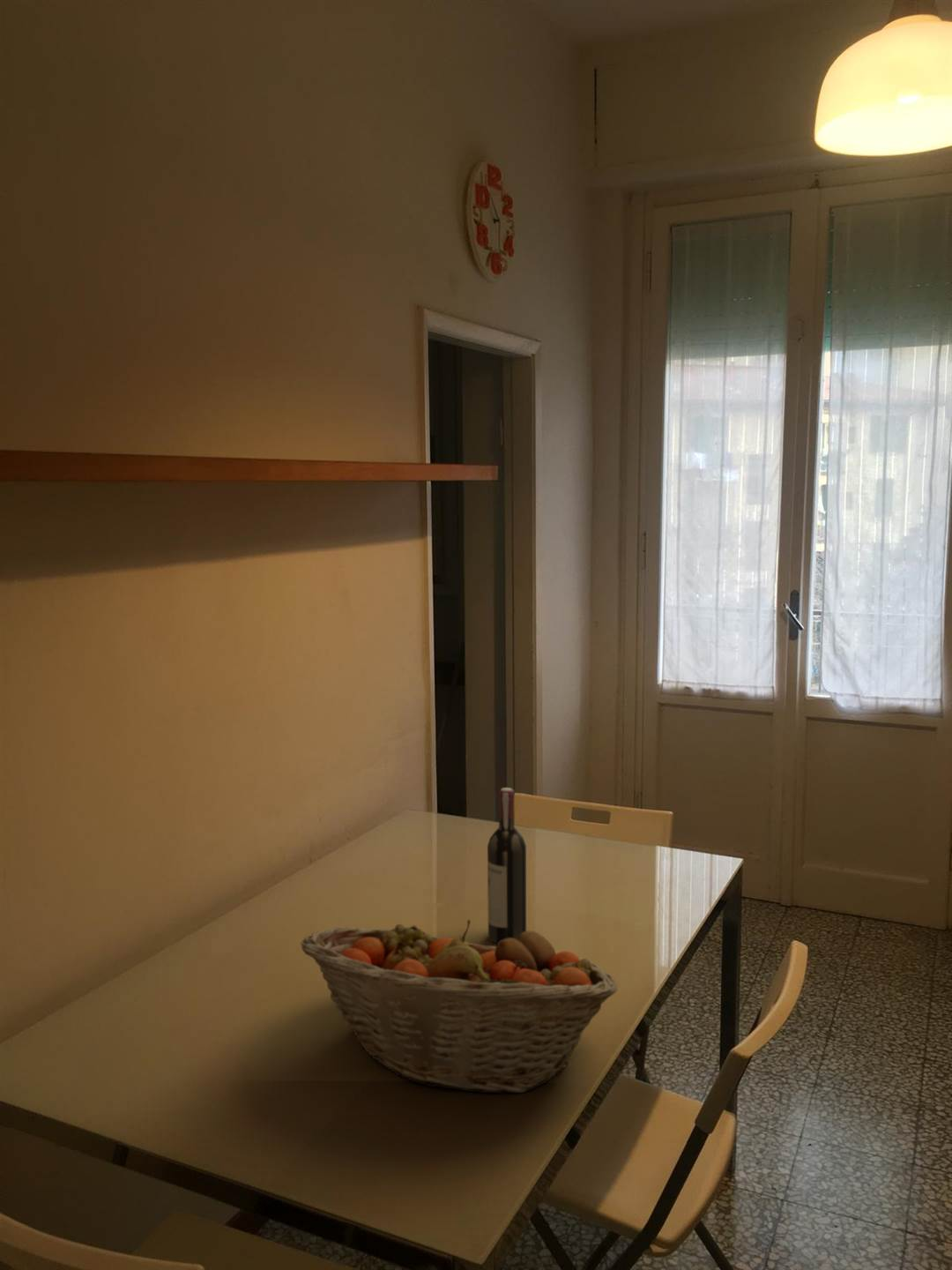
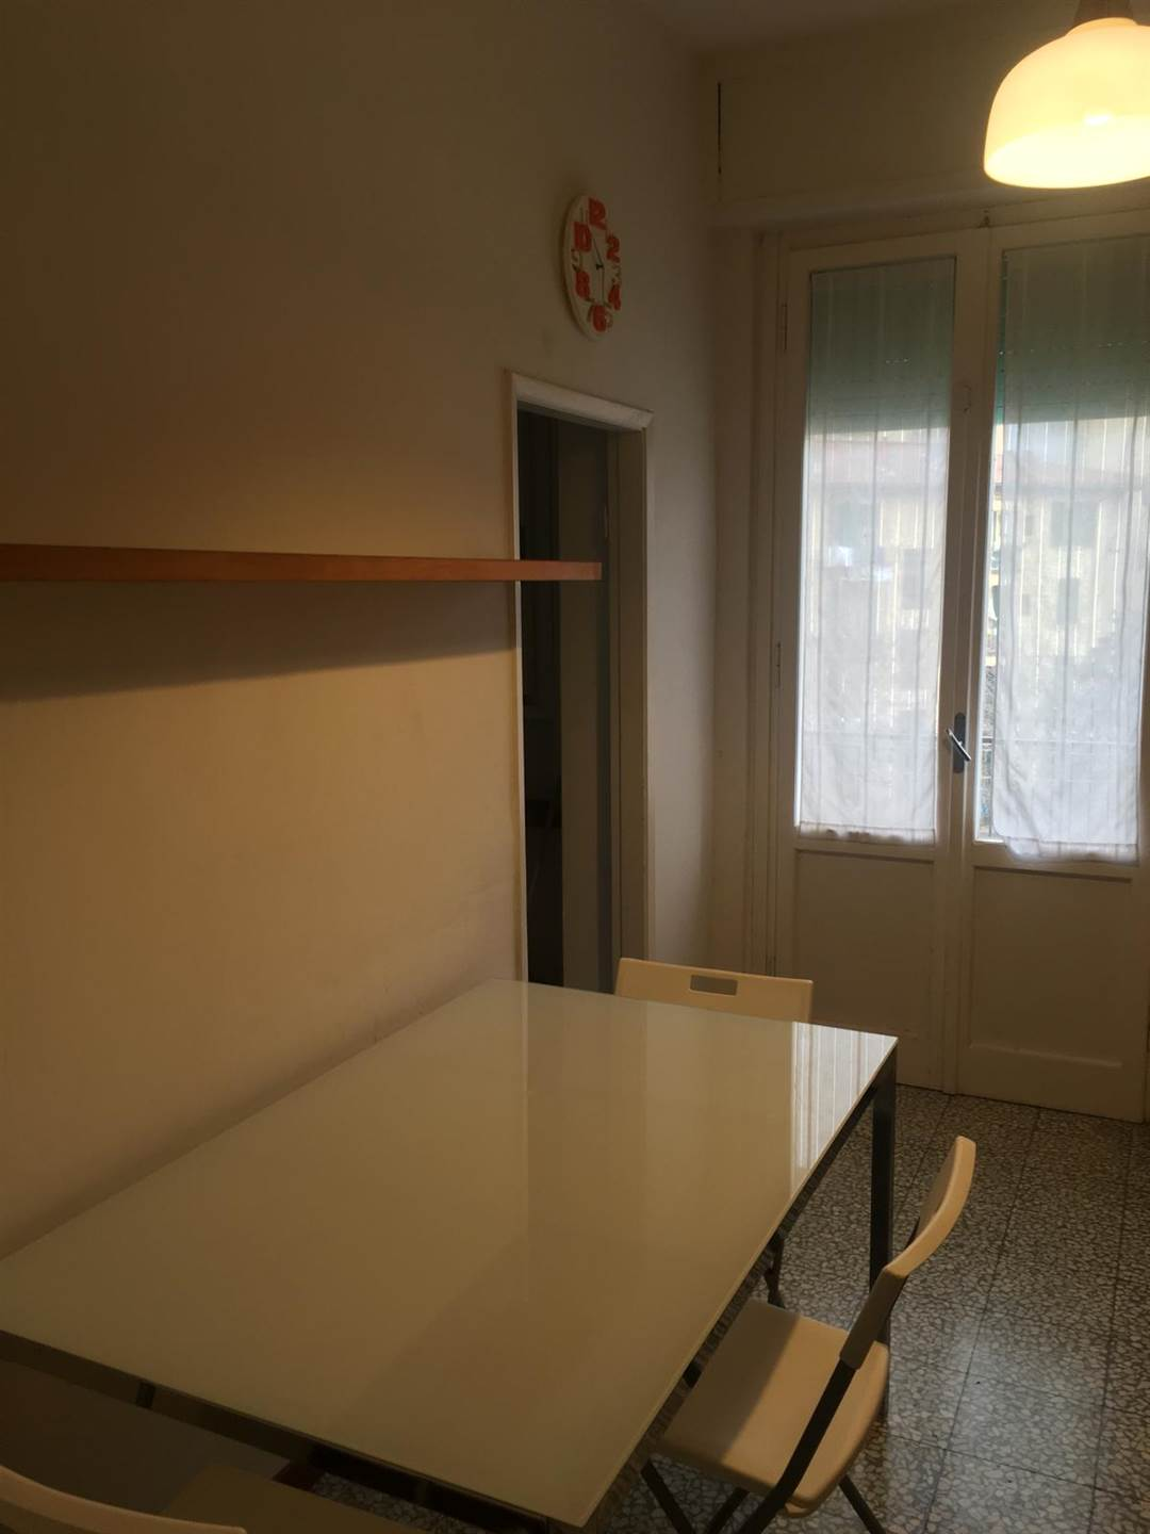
- fruit basket [300,919,618,1094]
- wine bottle [487,787,527,945]
